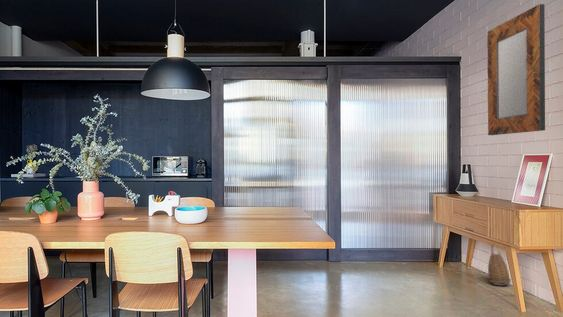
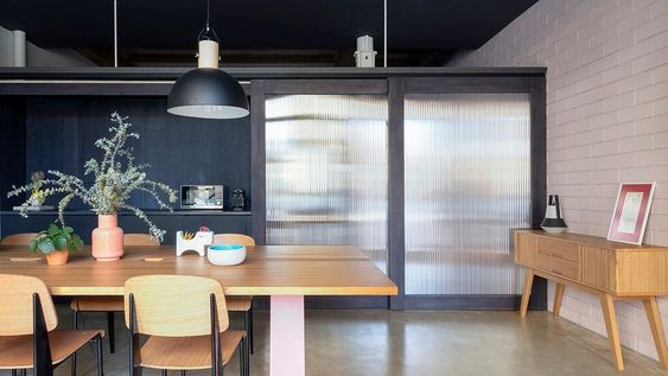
- basket [487,244,512,286]
- home mirror [486,3,546,136]
